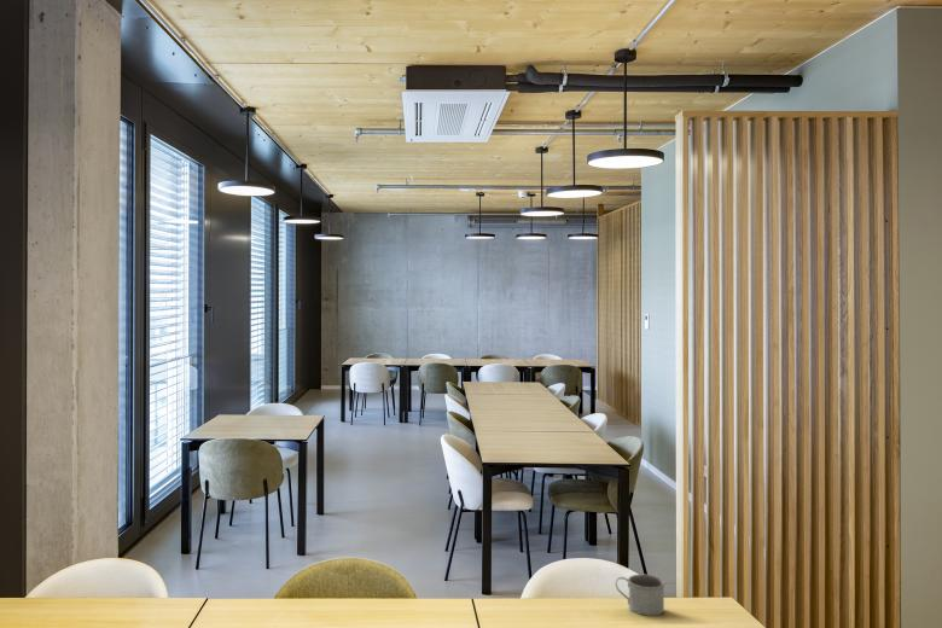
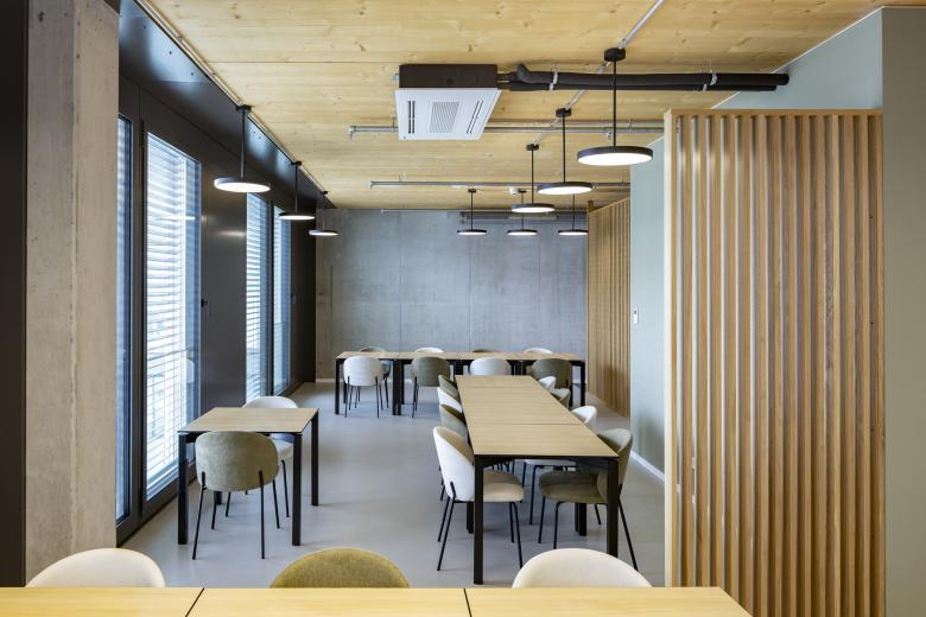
- mug [615,574,665,617]
